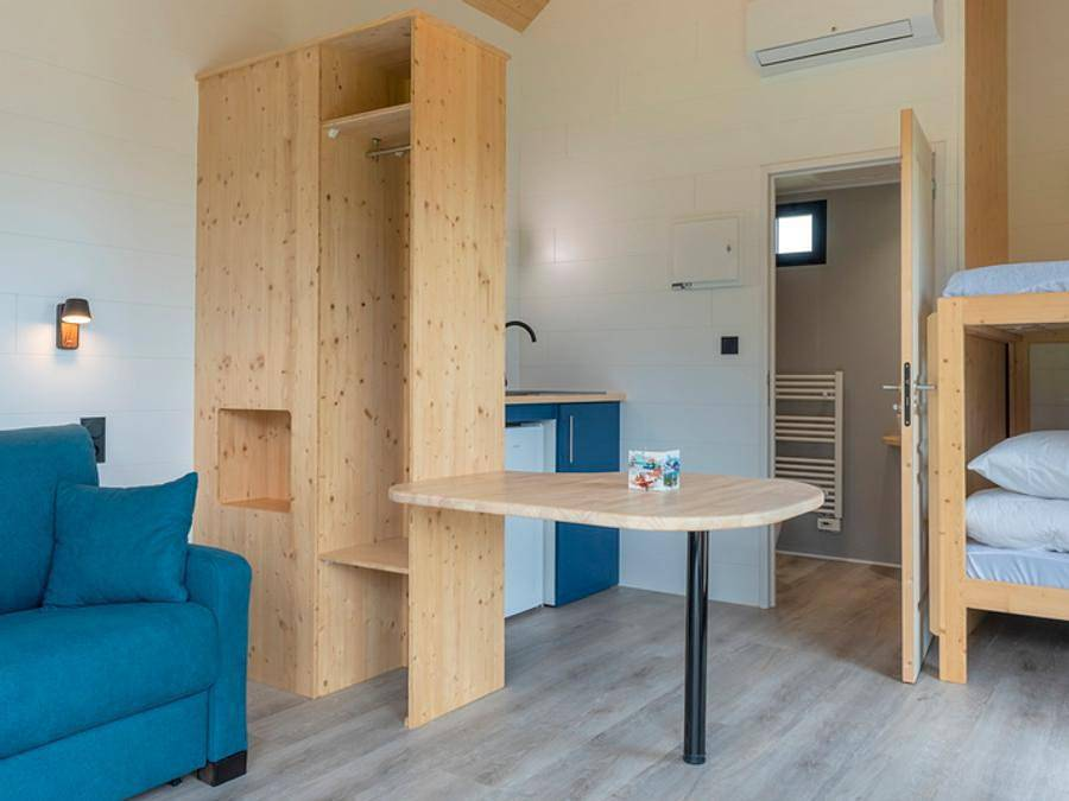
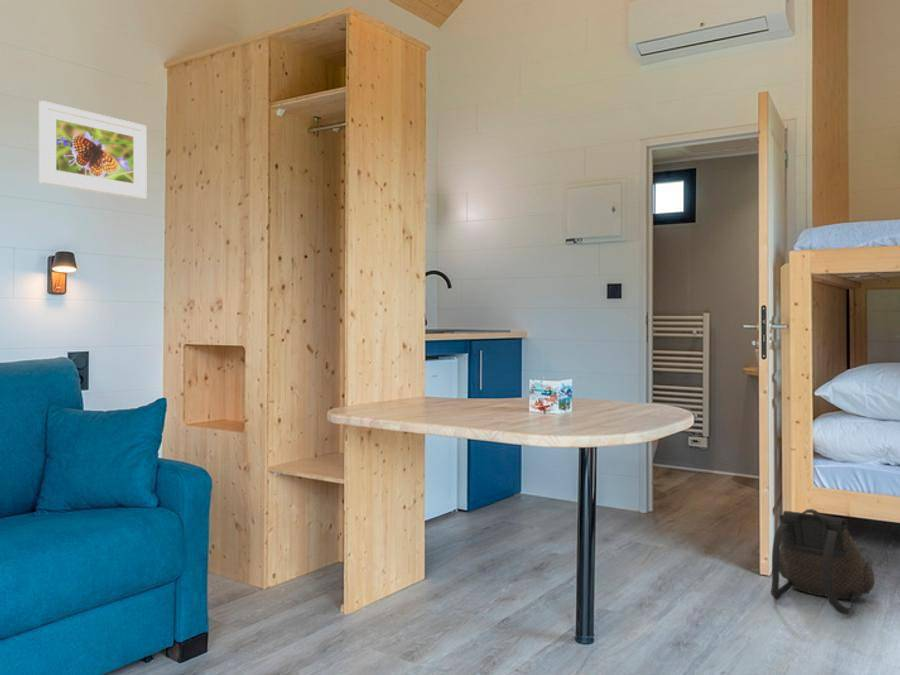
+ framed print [38,100,147,200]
+ backpack [770,508,876,616]
